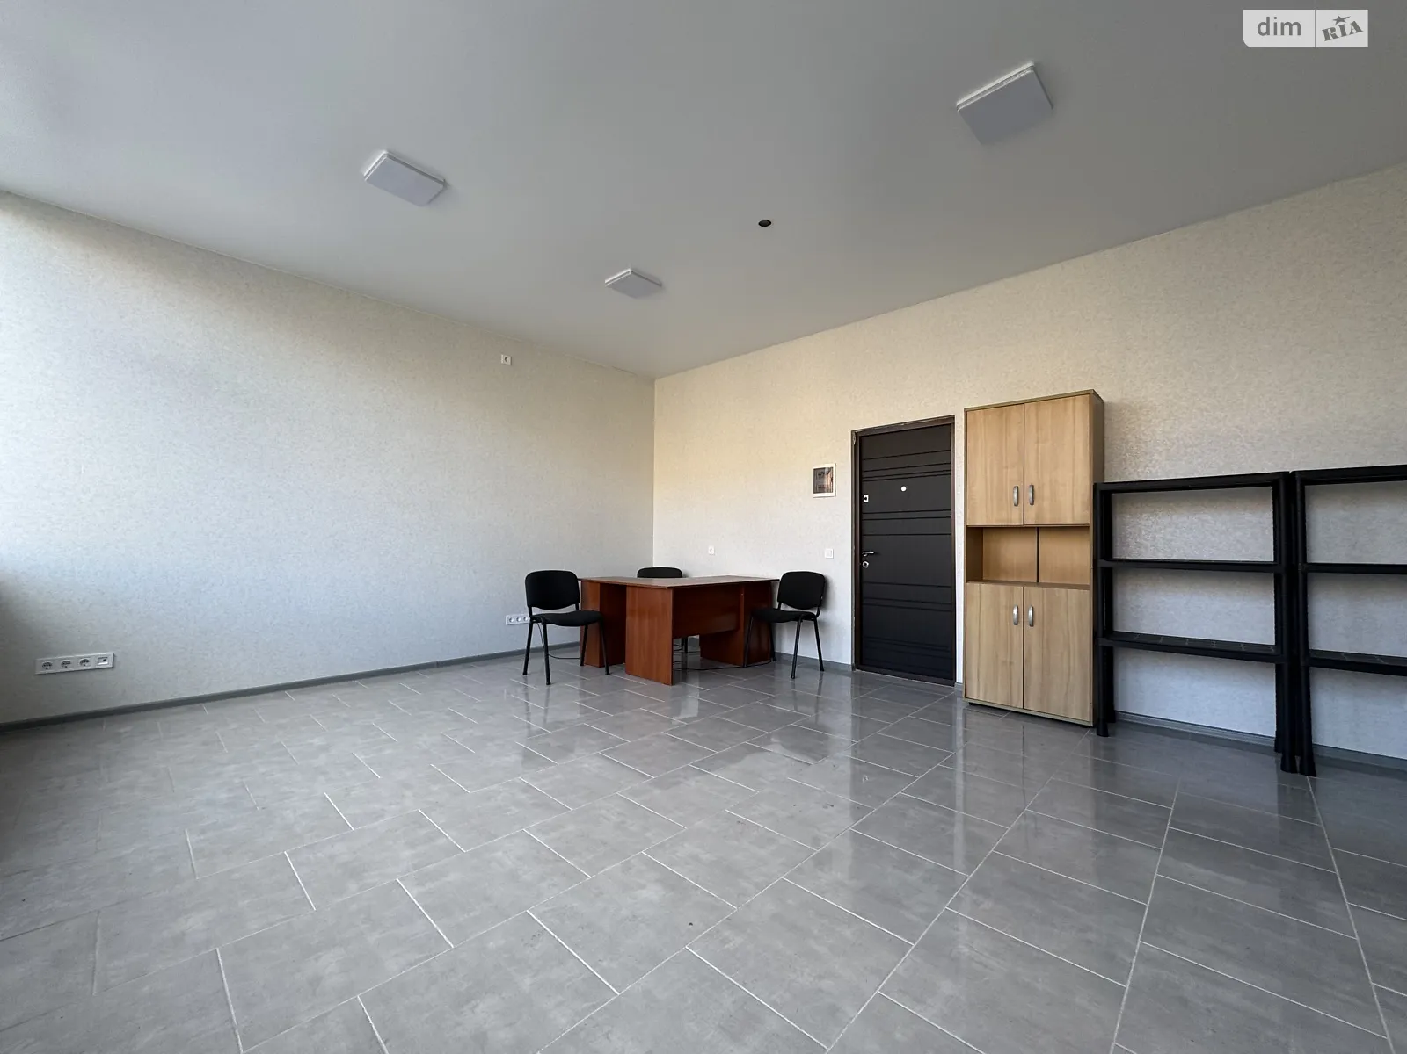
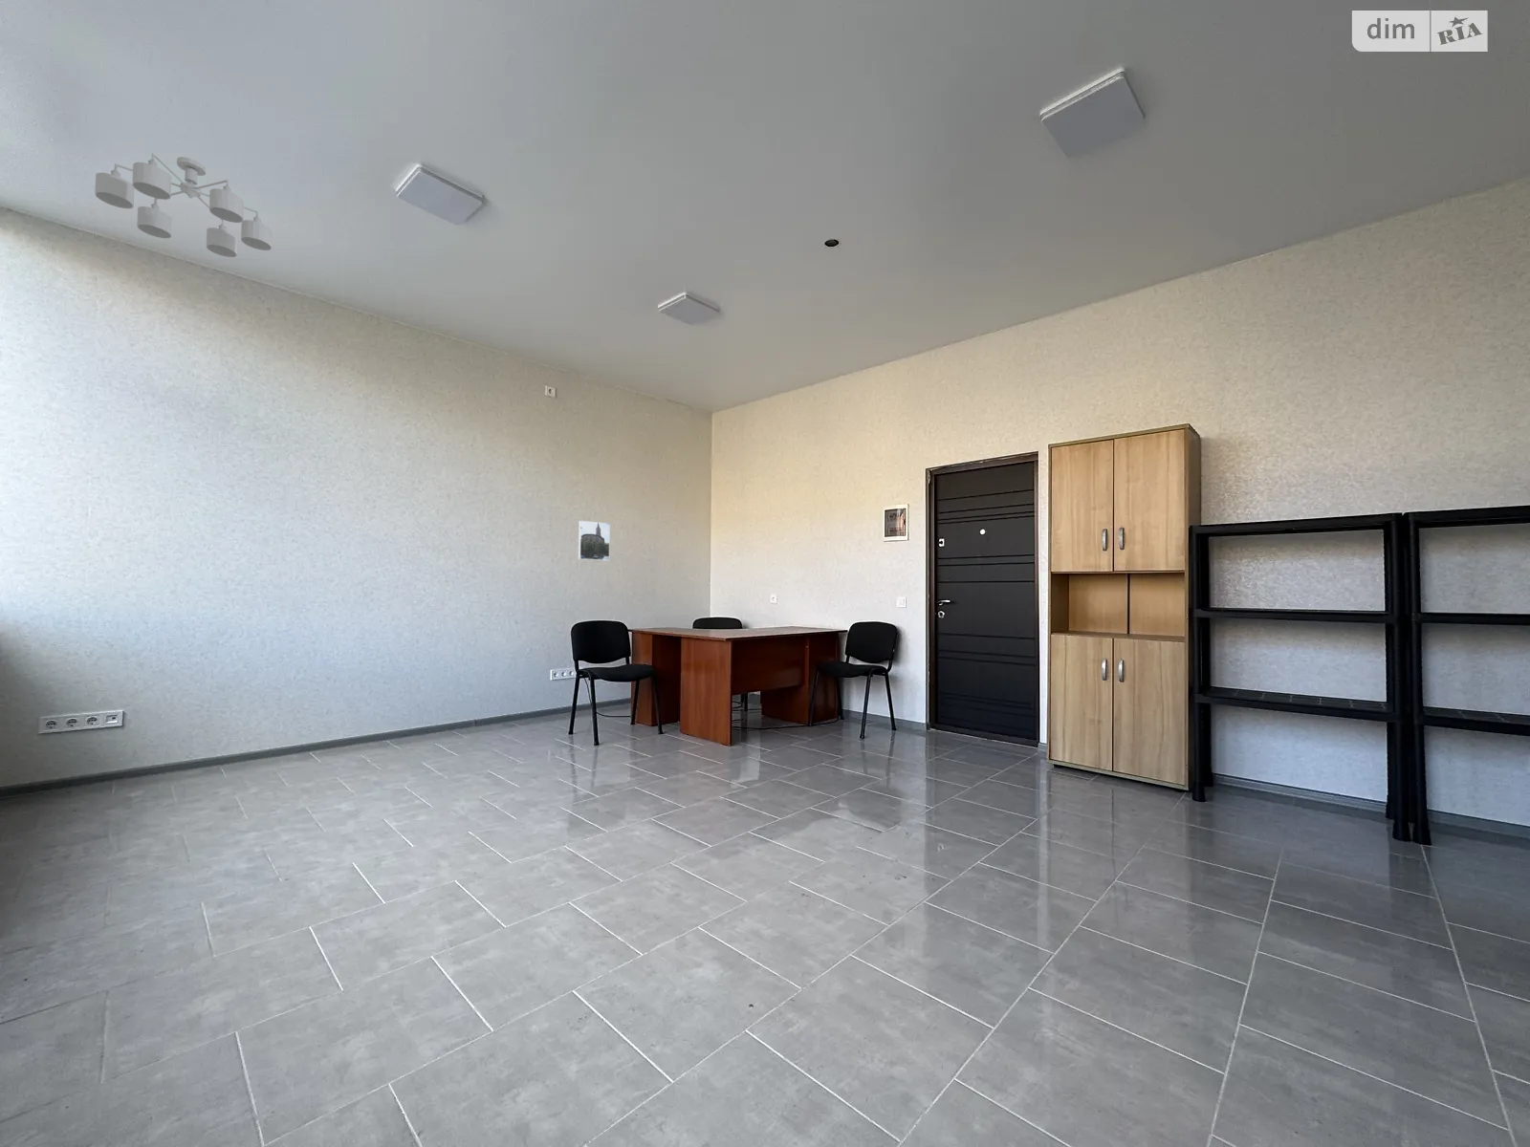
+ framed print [577,520,611,561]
+ ceiling light fixture [94,152,272,258]
